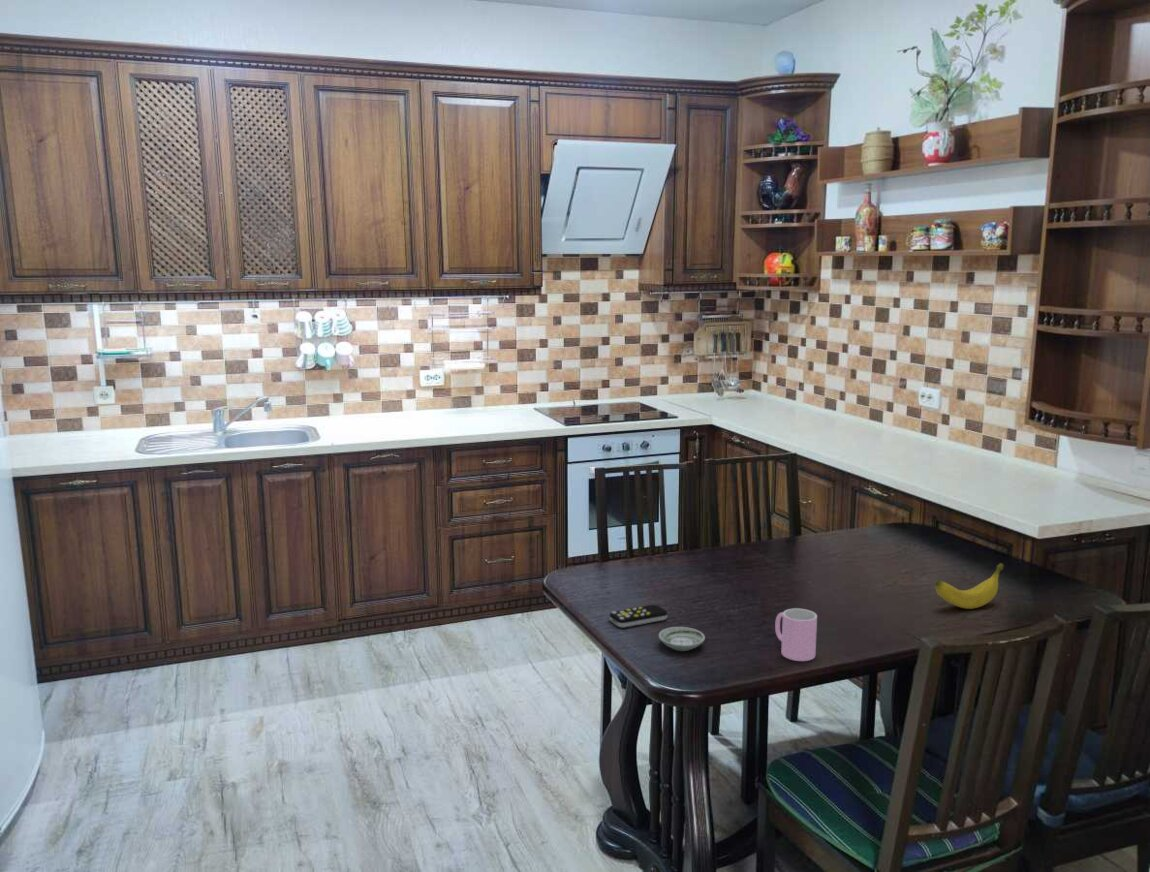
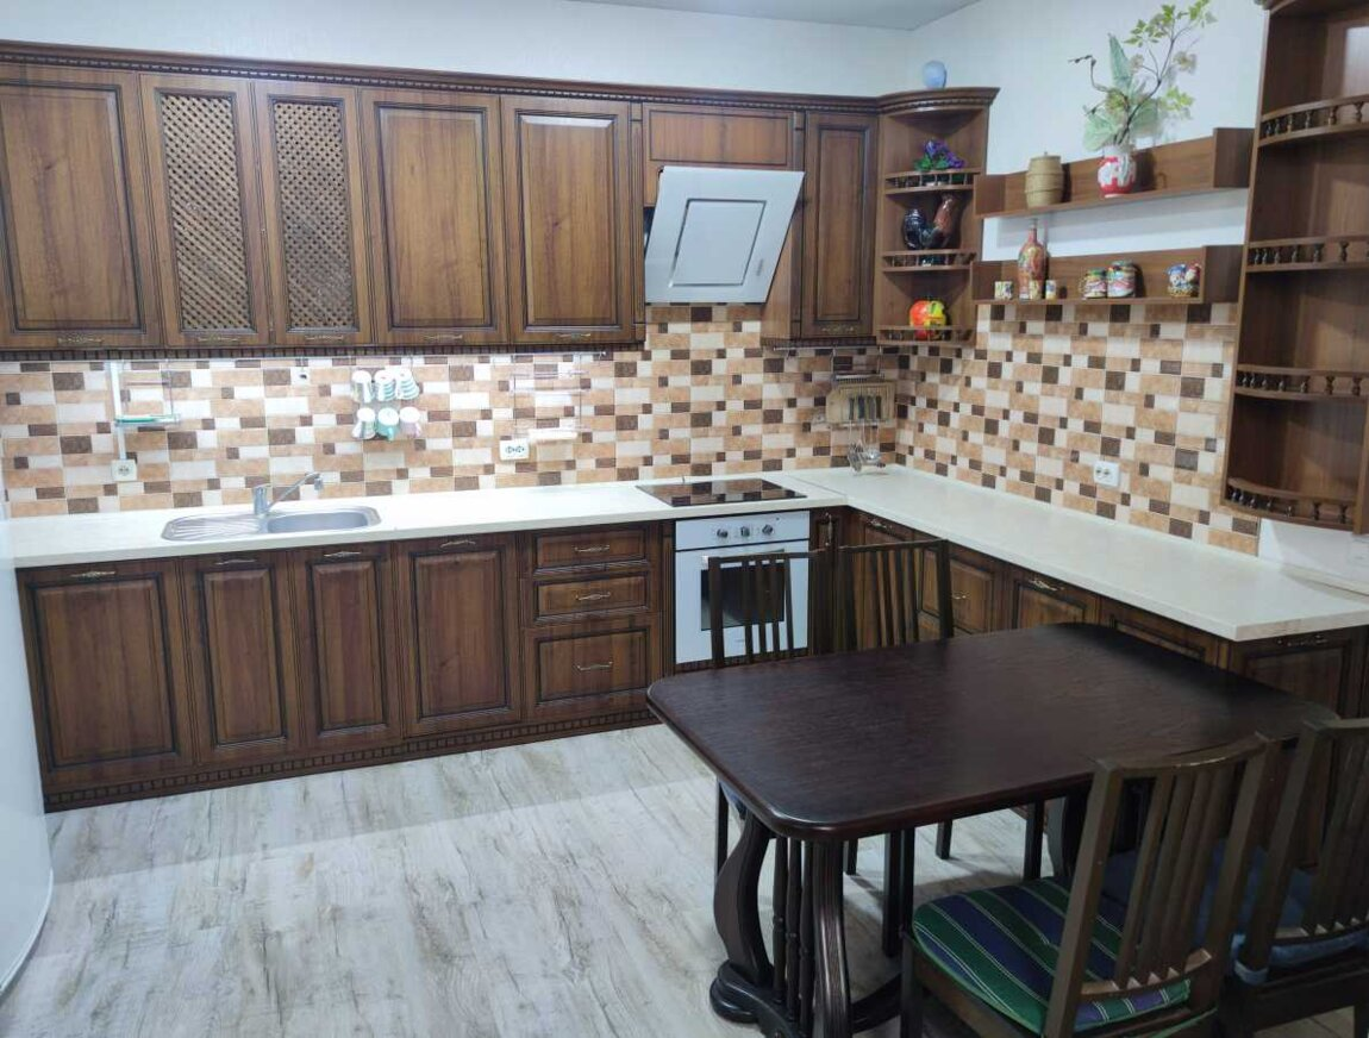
- banana [934,562,1005,610]
- saucer [658,626,706,652]
- remote control [608,604,669,628]
- cup [774,607,818,662]
